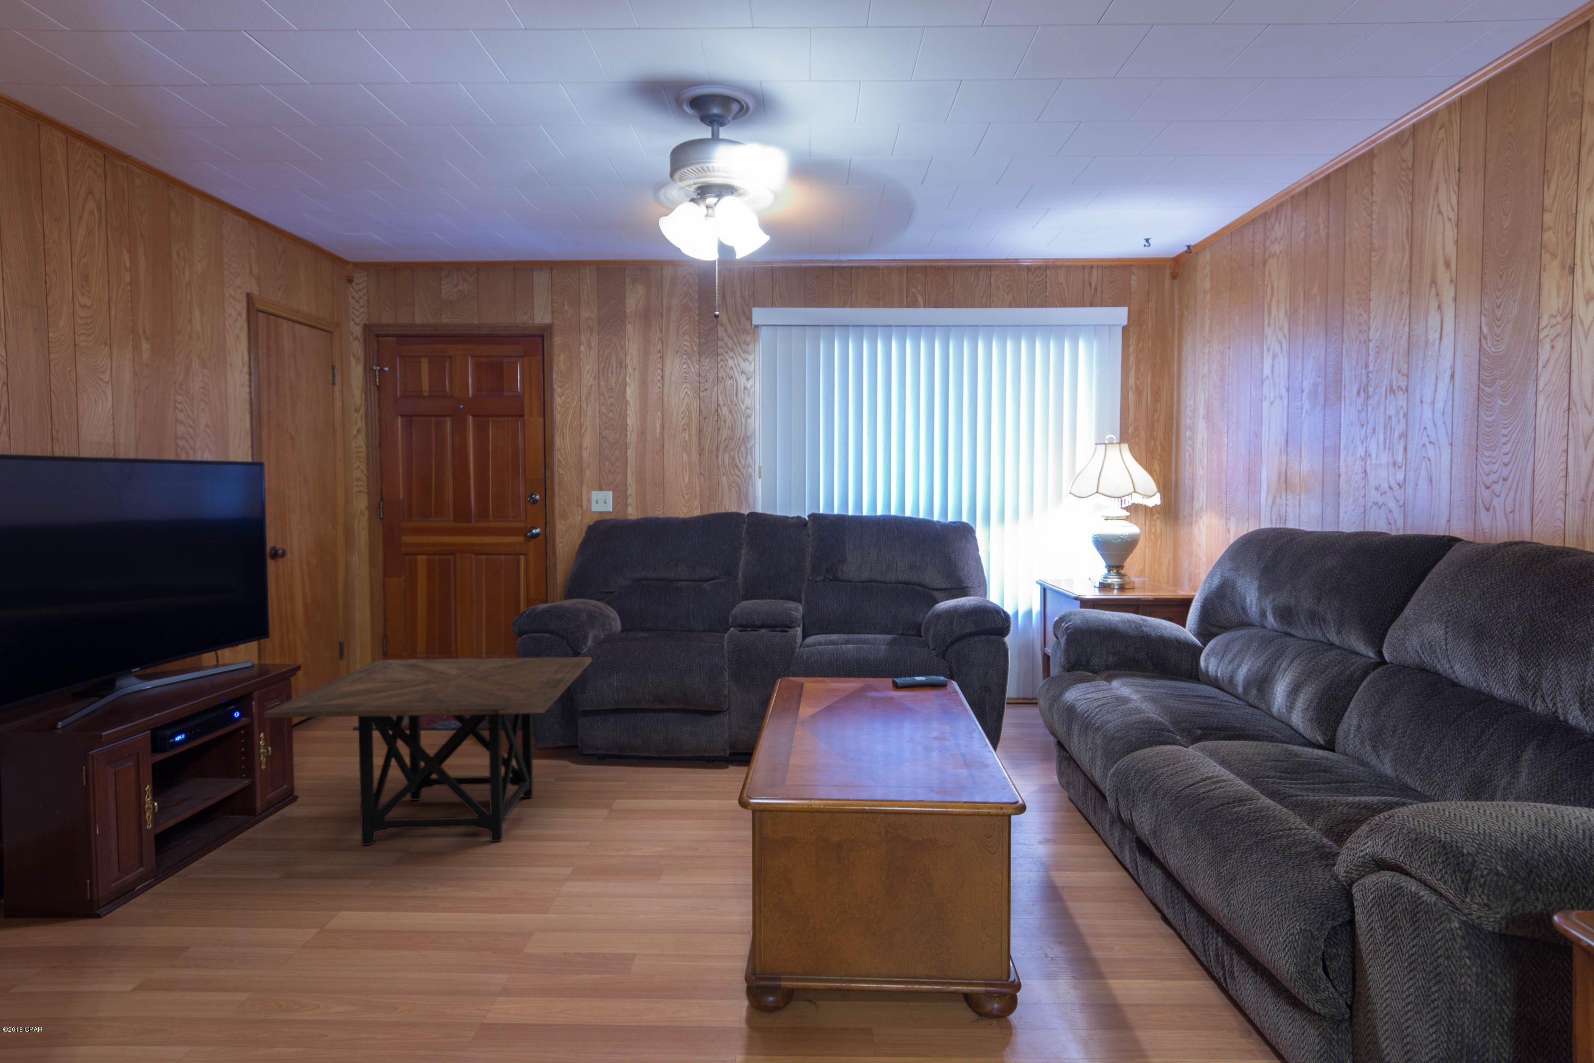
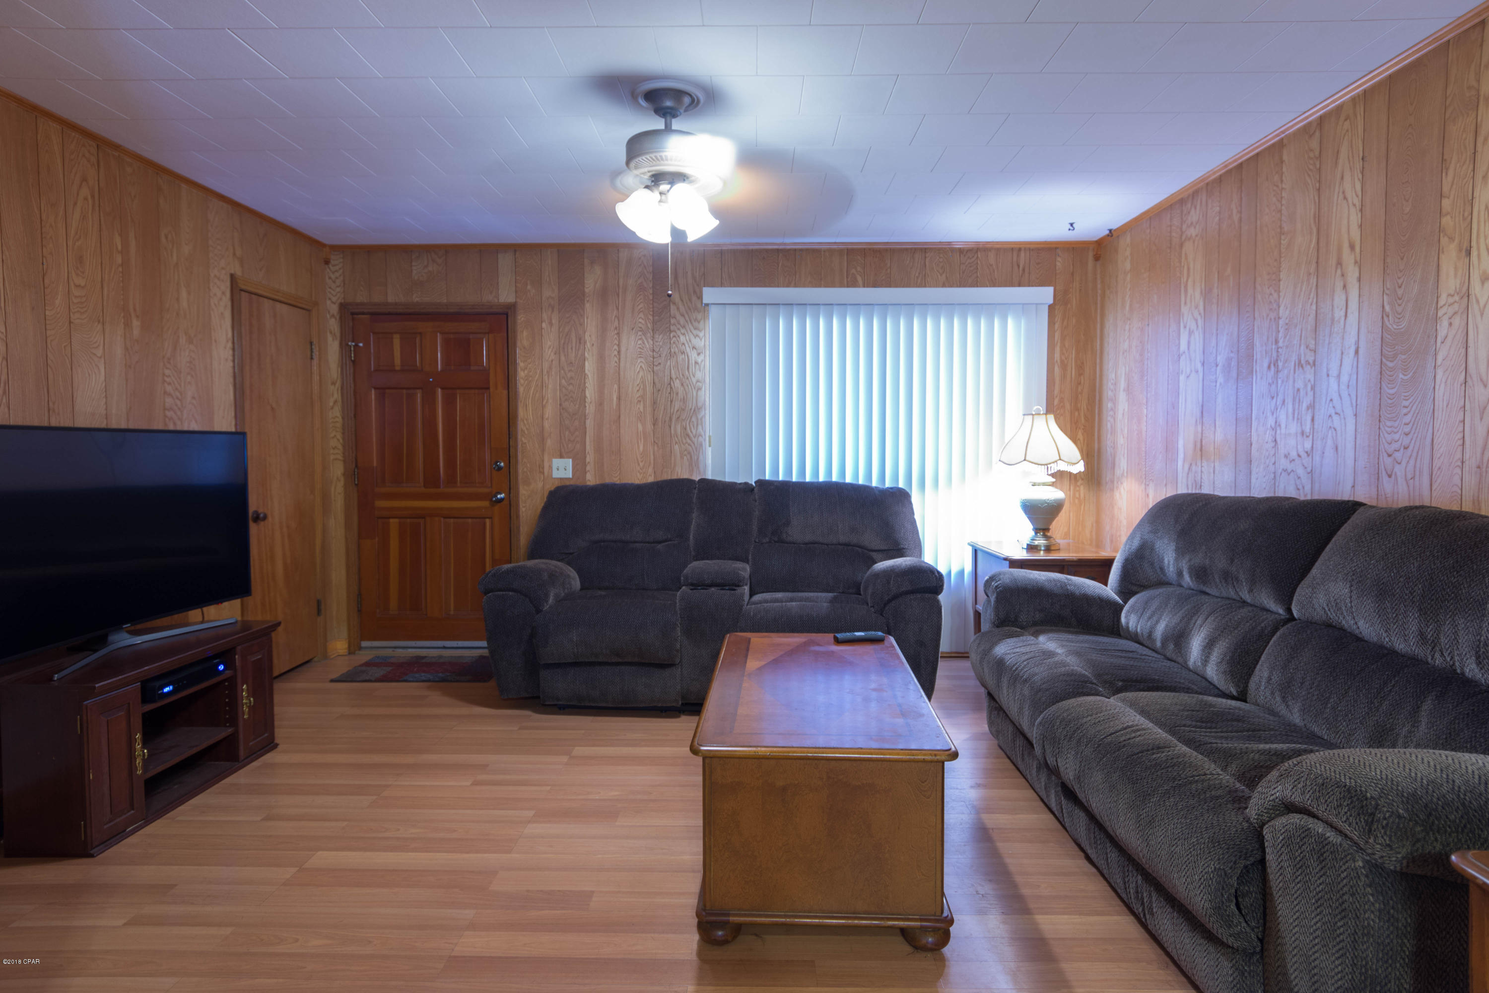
- side table [263,656,592,846]
